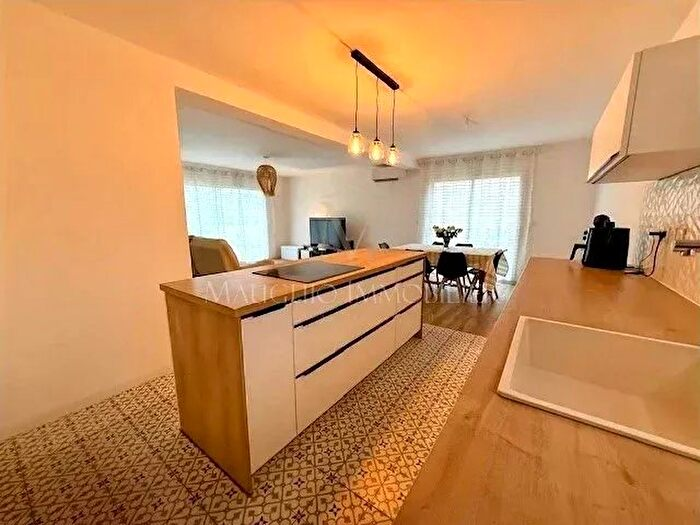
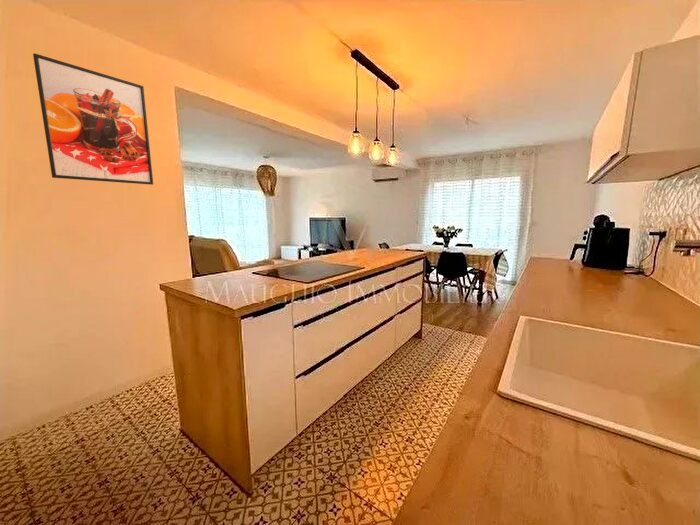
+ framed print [32,52,154,186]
